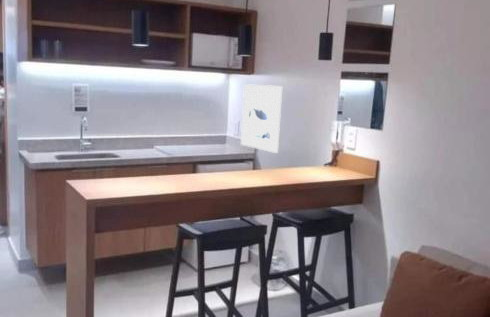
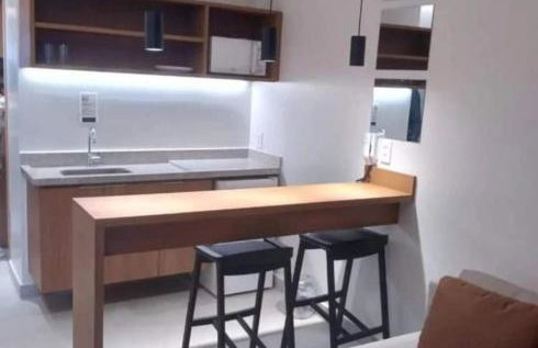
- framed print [240,83,283,154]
